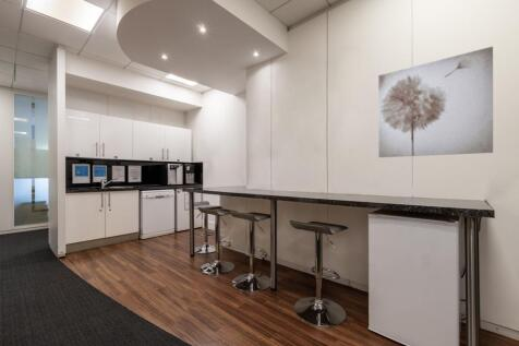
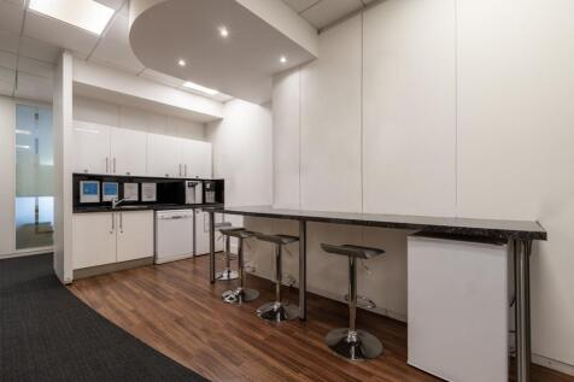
- wall art [377,46,494,158]
